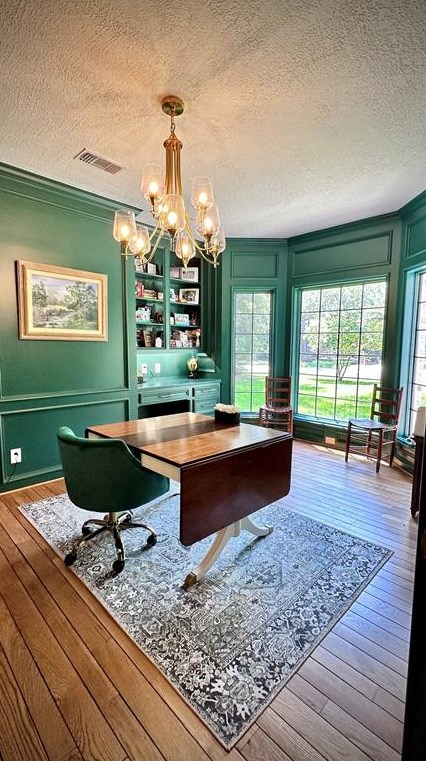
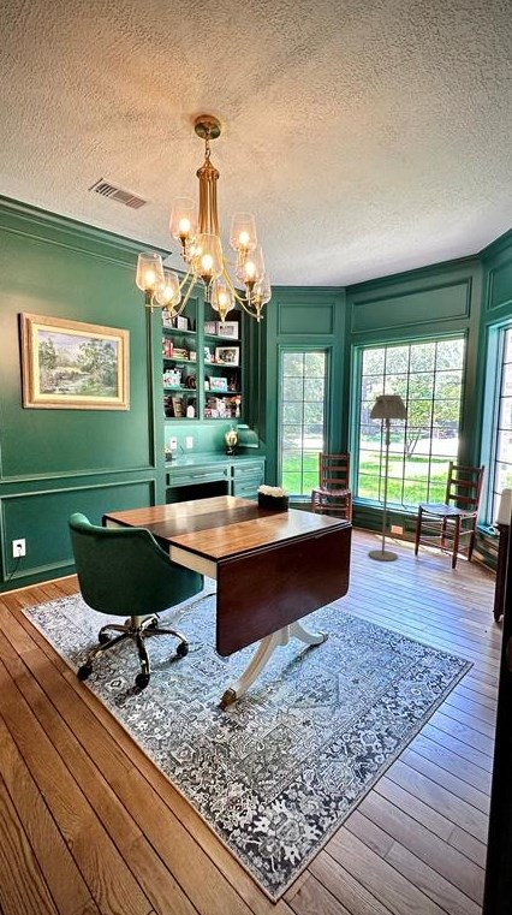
+ floor lamp [368,393,410,563]
